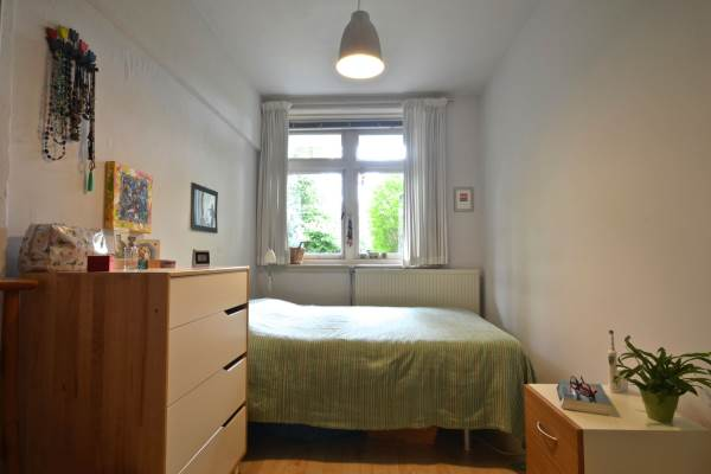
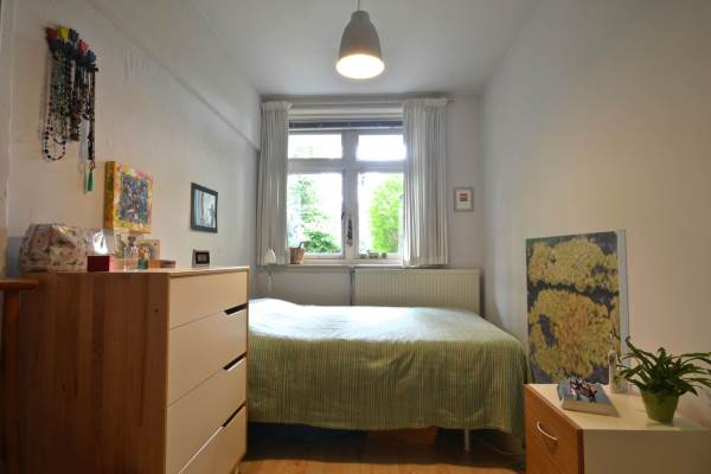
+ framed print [524,229,633,392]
